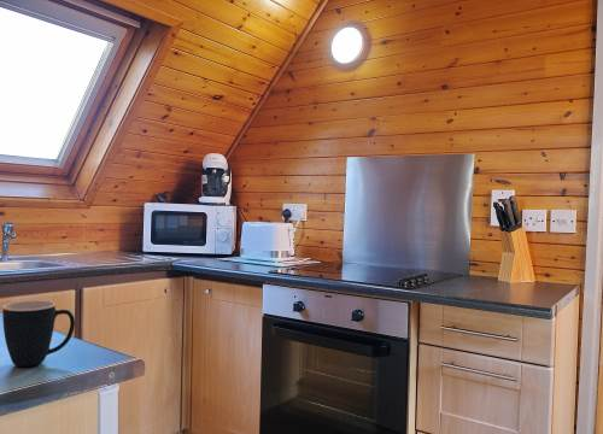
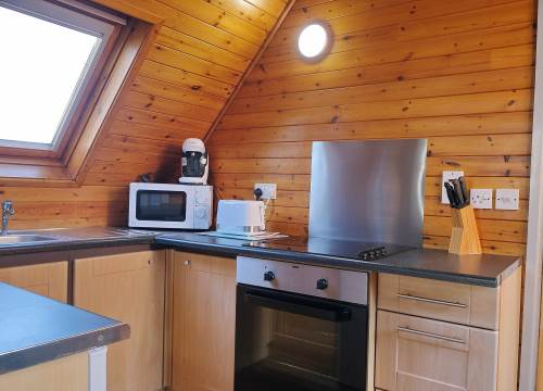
- mug [1,299,76,368]
